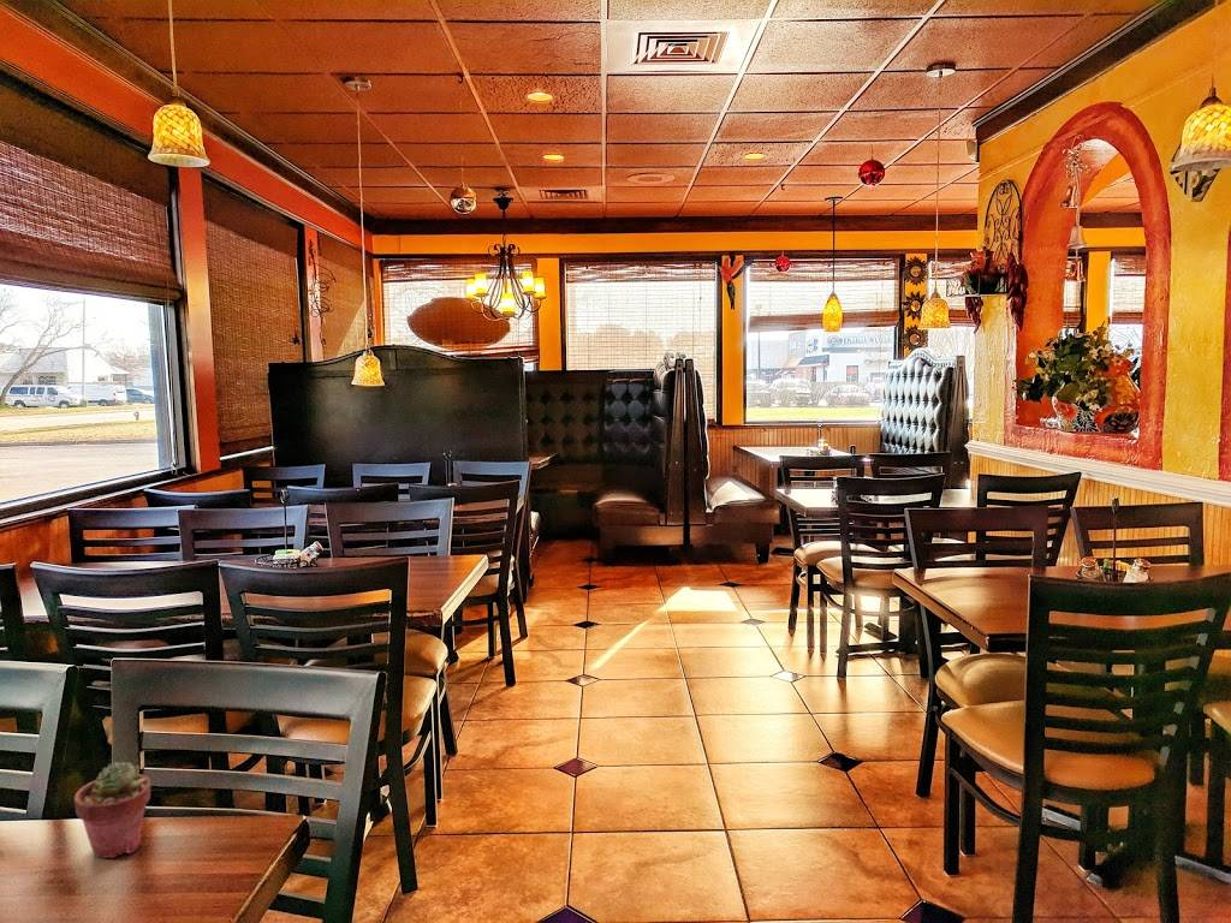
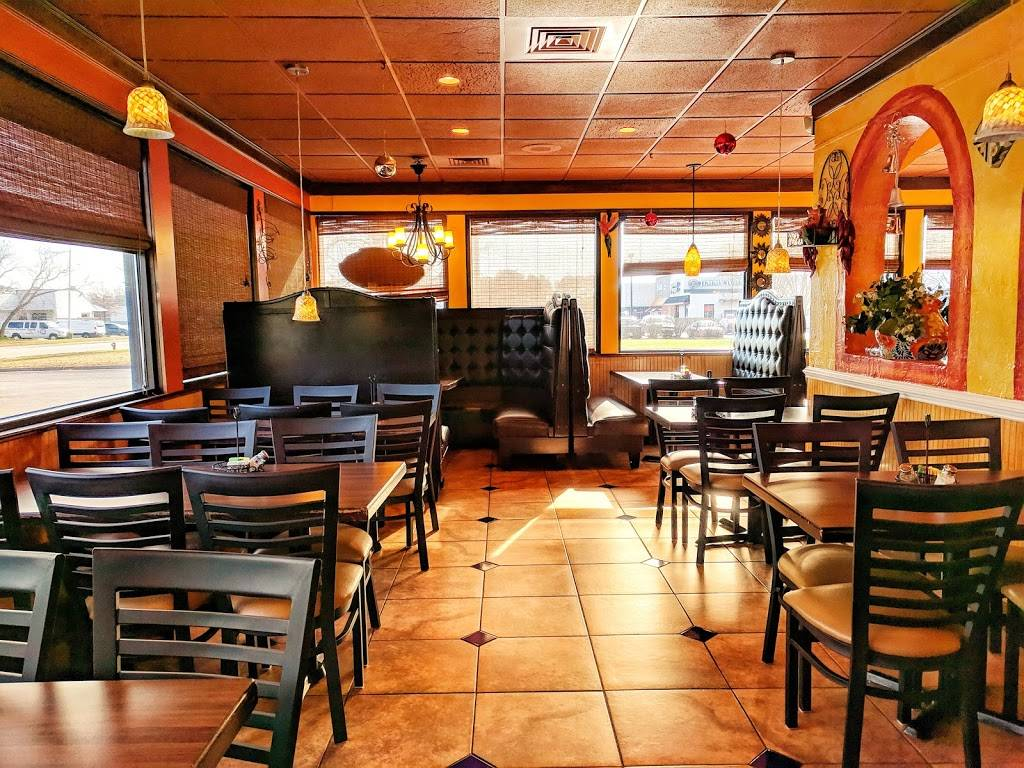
- potted succulent [73,761,151,859]
